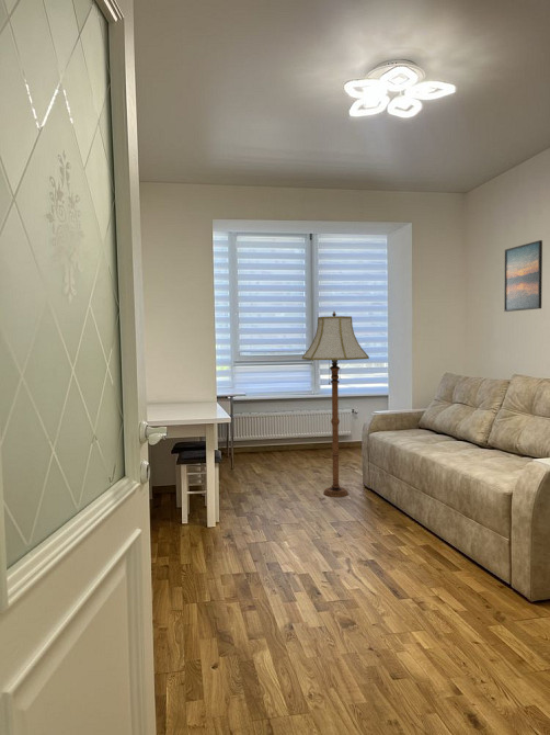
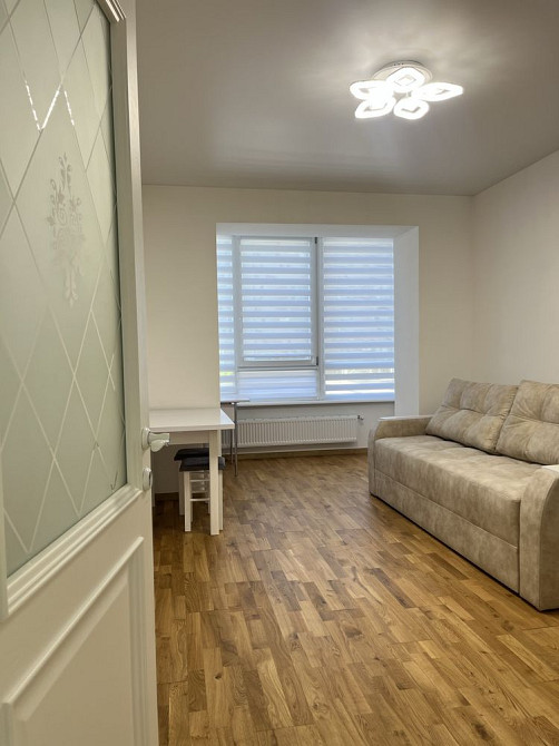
- floor lamp [301,310,370,498]
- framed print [503,239,543,313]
